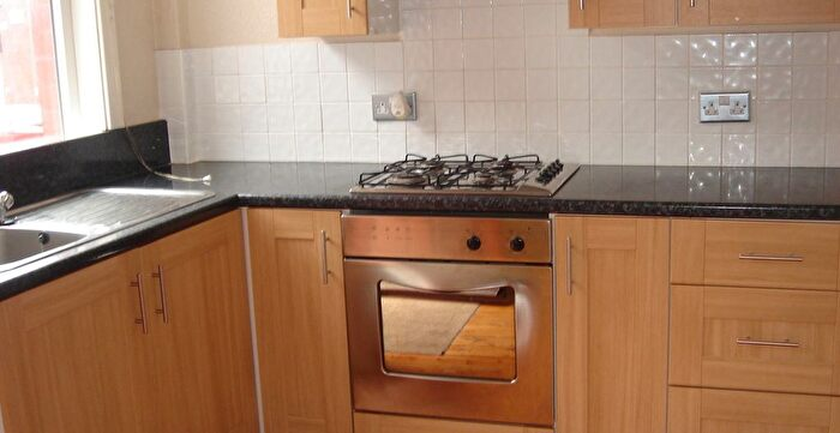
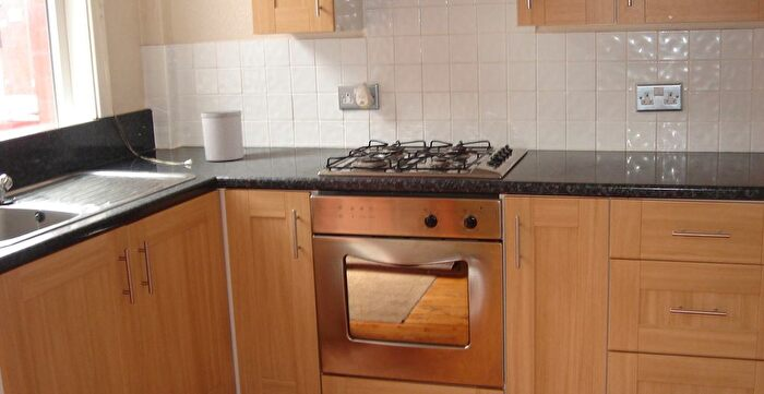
+ utensil holder [200,109,244,162]
